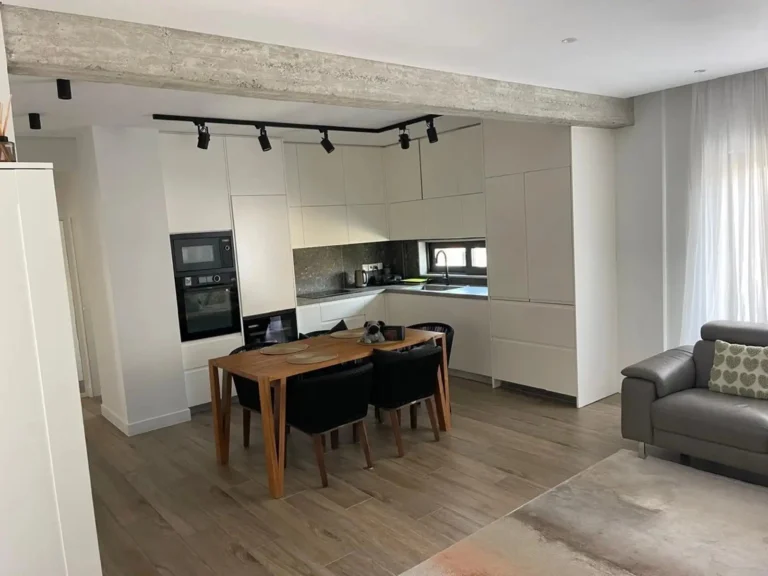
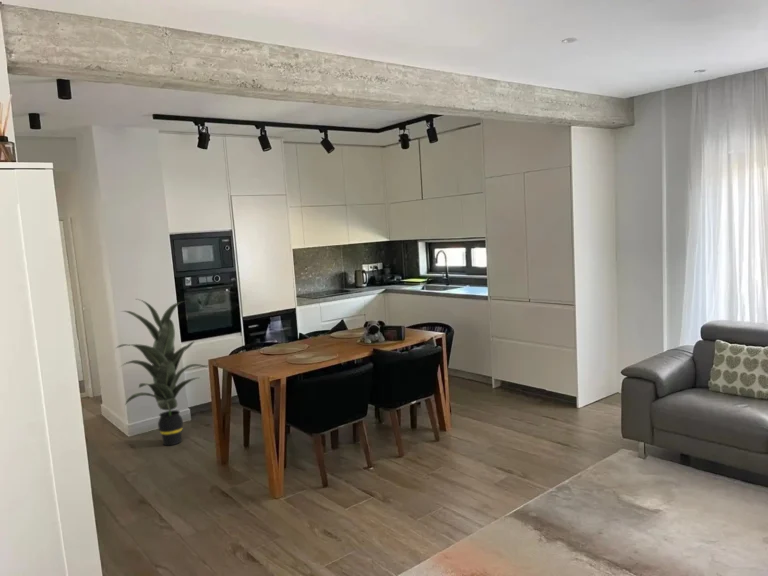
+ indoor plant [114,298,210,446]
